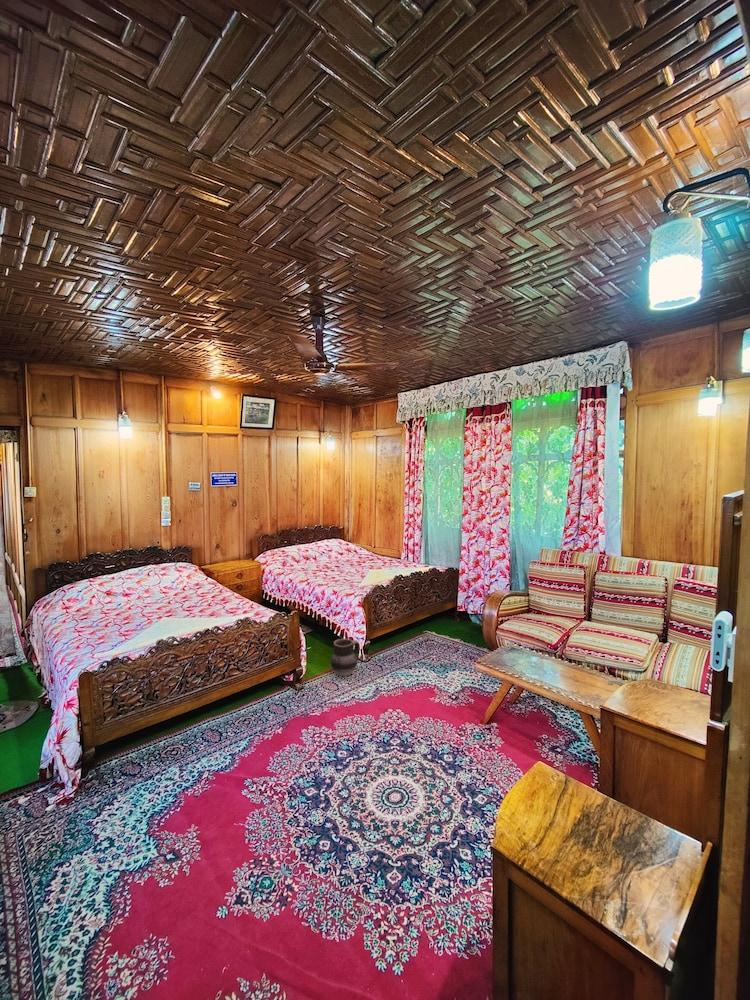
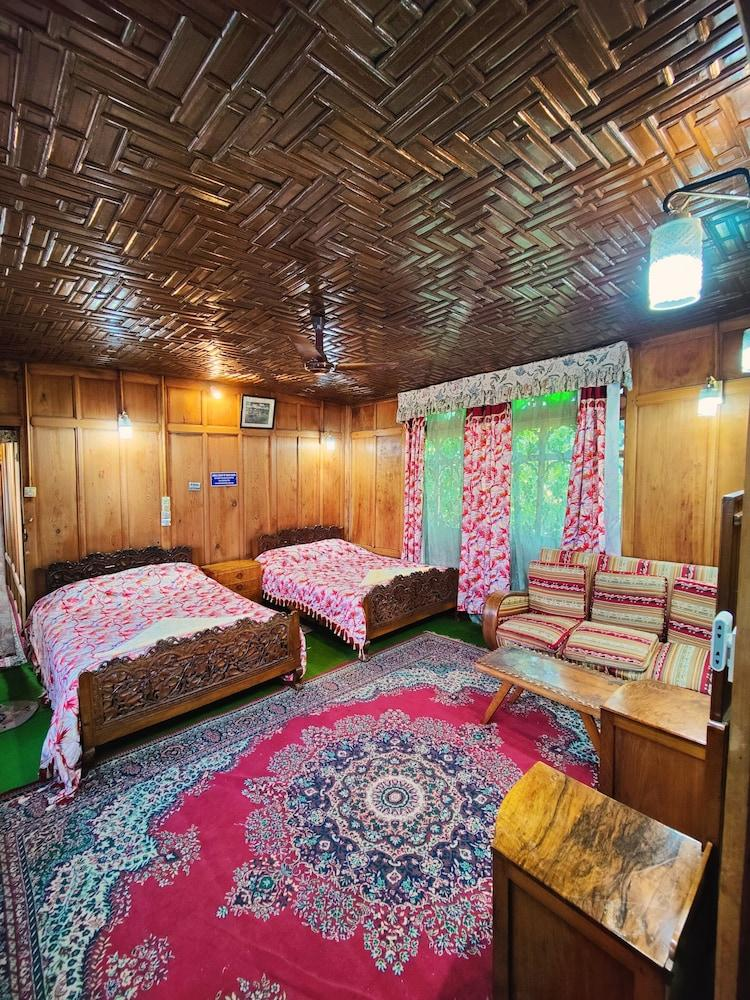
- ceramic jug [330,638,360,677]
